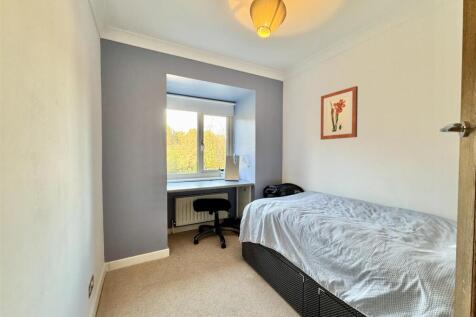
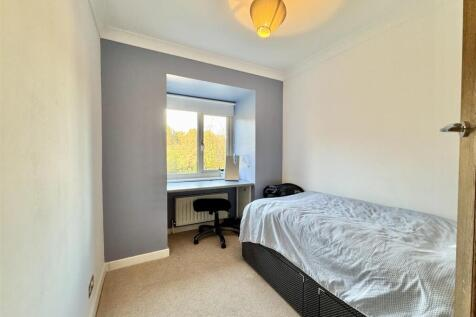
- wall art [320,85,359,141]
